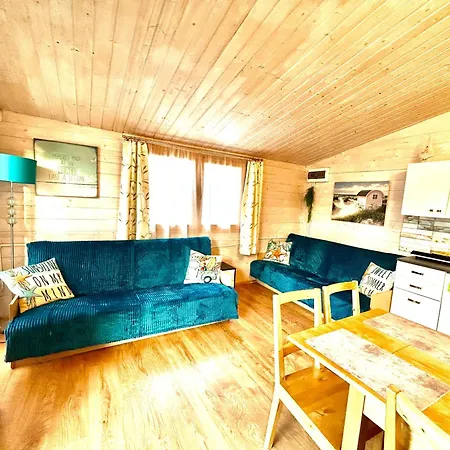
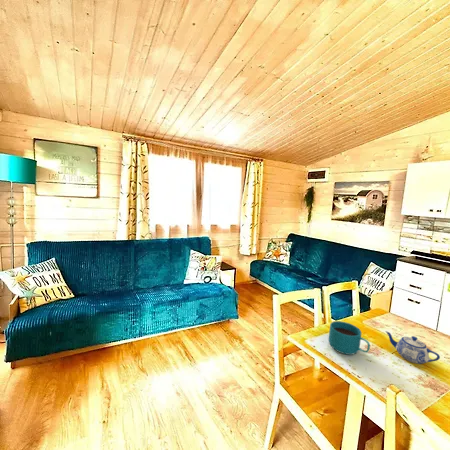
+ cup [328,320,371,356]
+ teapot [384,330,441,365]
